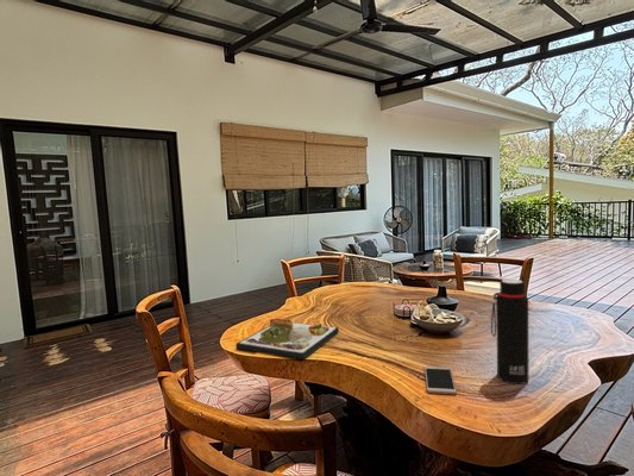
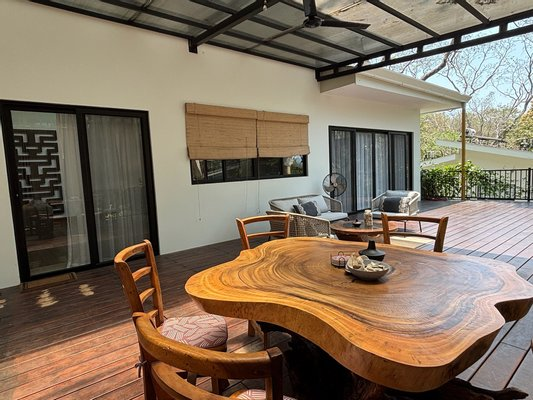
- water bottle [490,278,529,386]
- dinner plate [236,318,340,361]
- smartphone [423,365,458,395]
